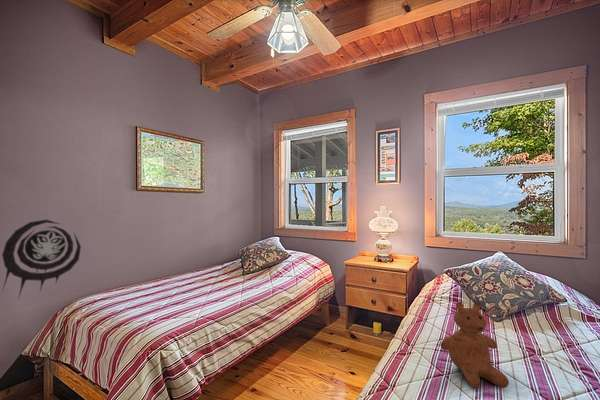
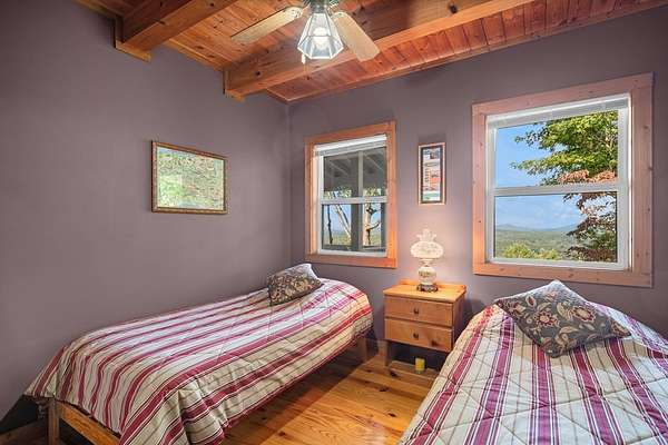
- teddy bear [440,301,510,390]
- wall ornament [1,219,82,301]
